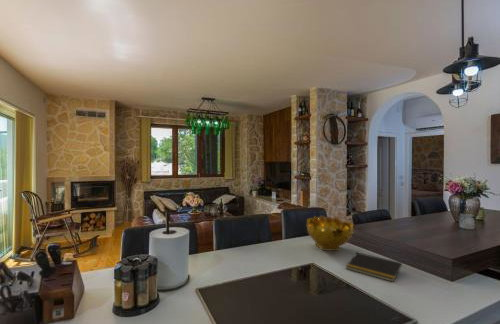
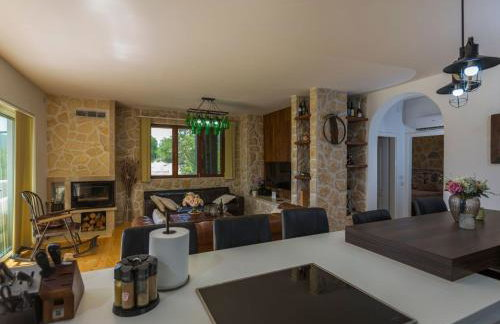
- decorative bowl [306,214,354,252]
- notepad [345,252,403,283]
